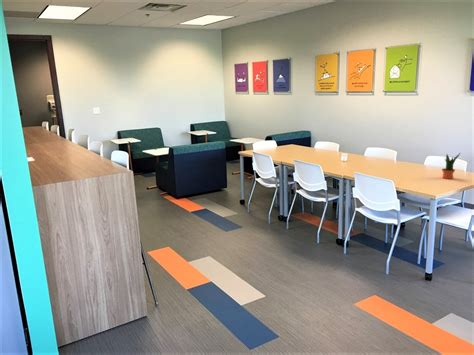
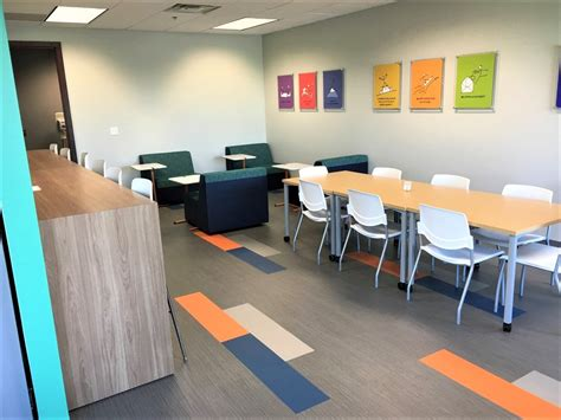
- potted plant [441,152,461,180]
